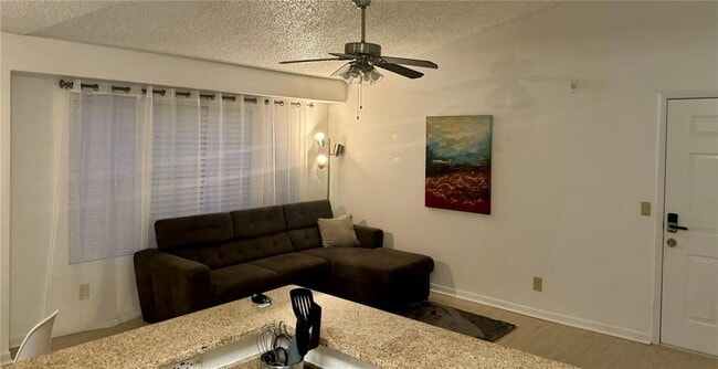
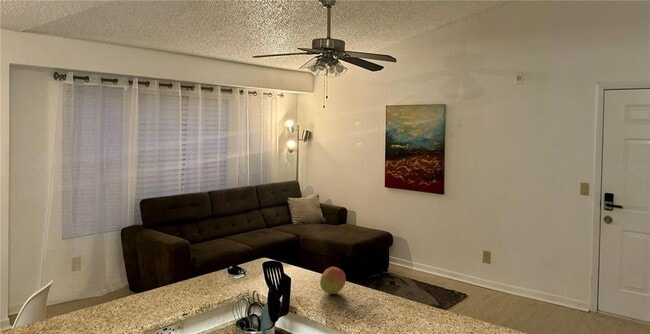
+ fruit [319,266,347,295]
